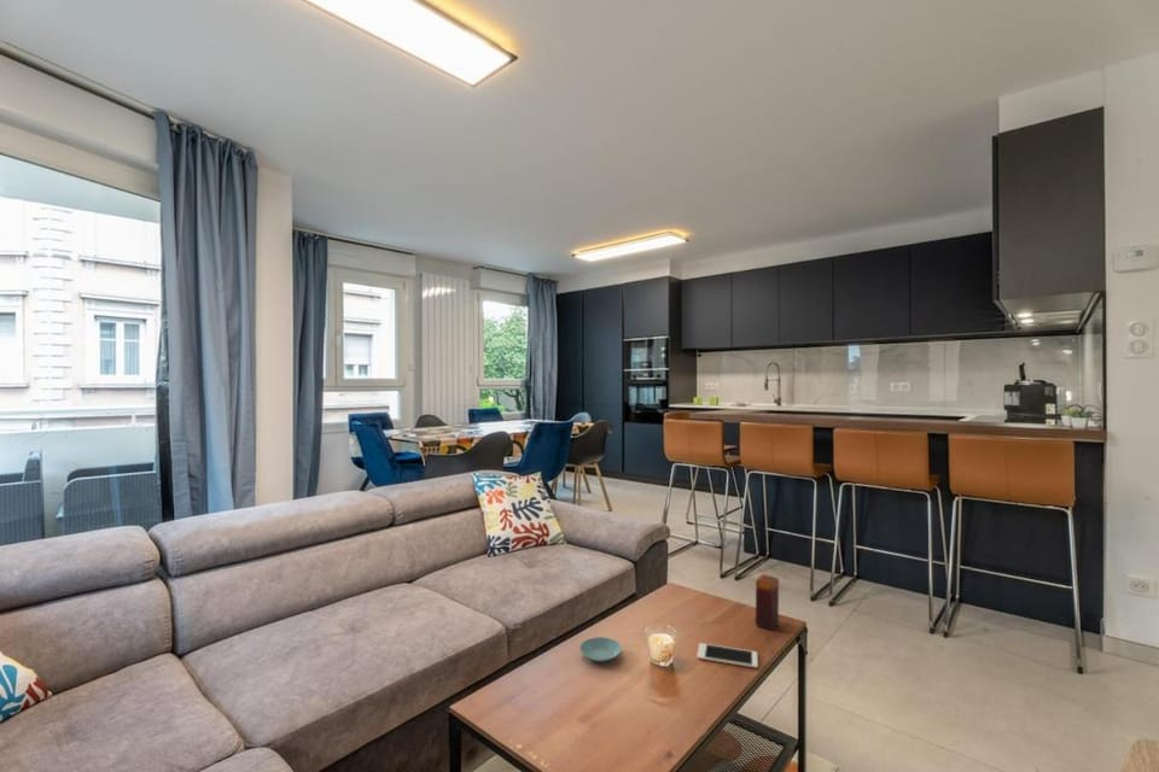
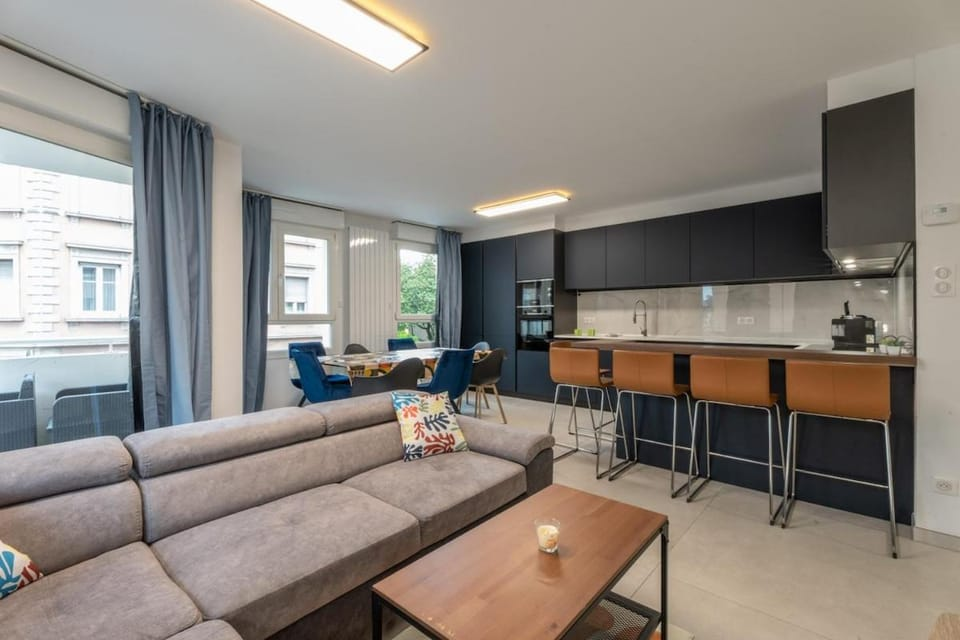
- candle [755,573,780,632]
- cell phone [697,642,759,669]
- saucer [578,636,623,663]
